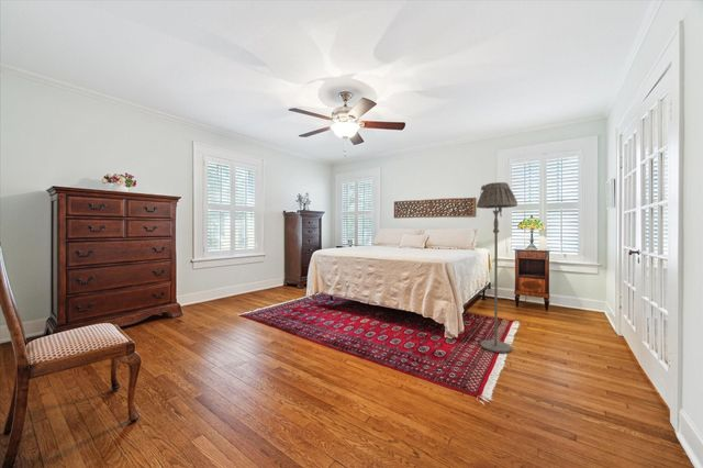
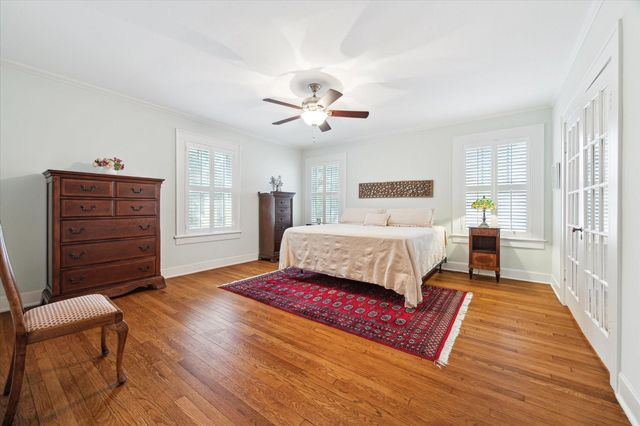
- floor lamp [476,181,518,354]
